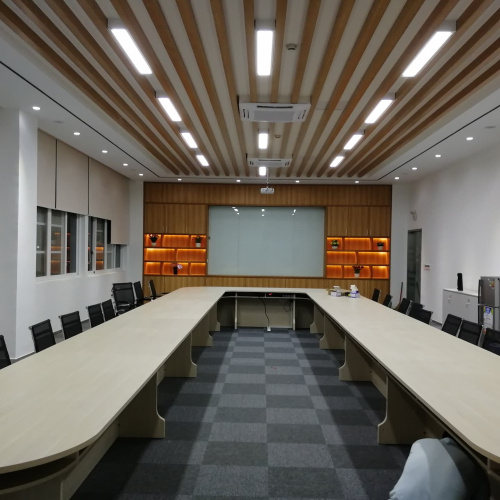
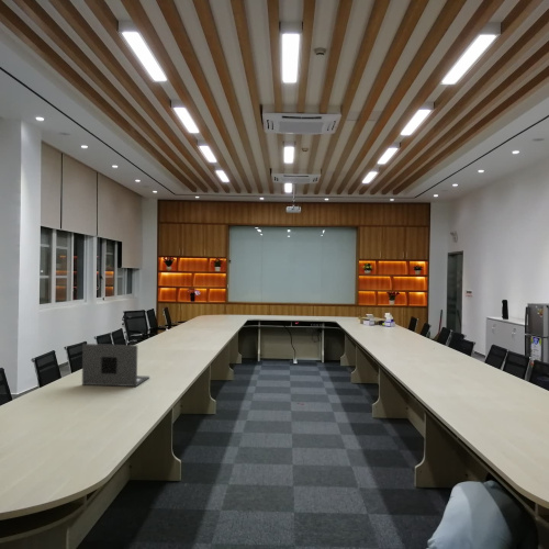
+ laptop [81,343,150,388]
